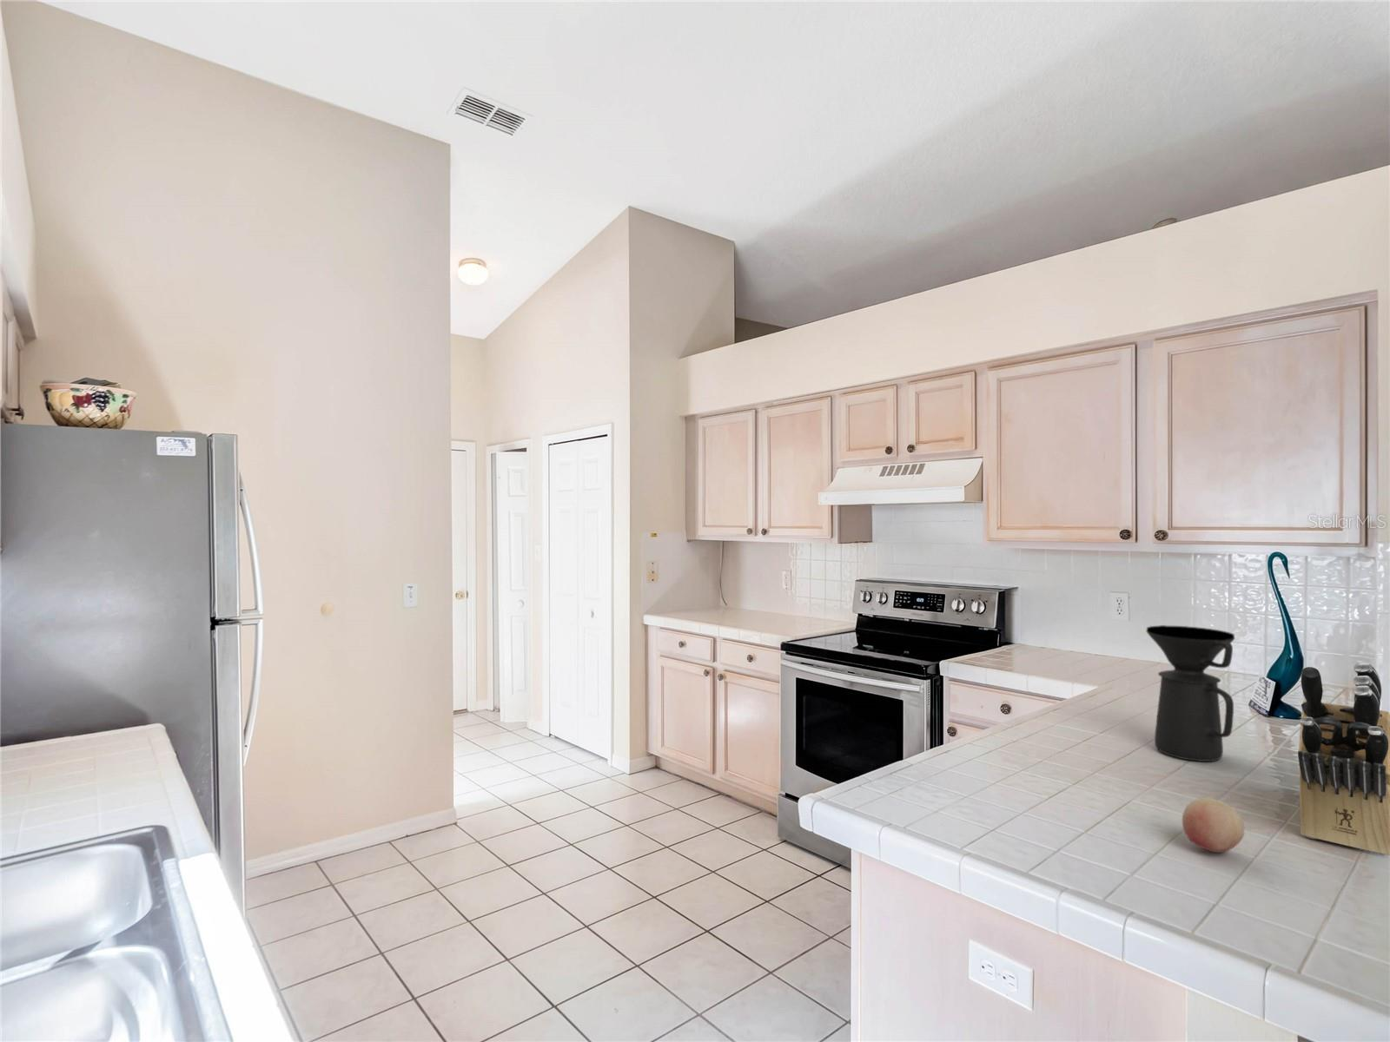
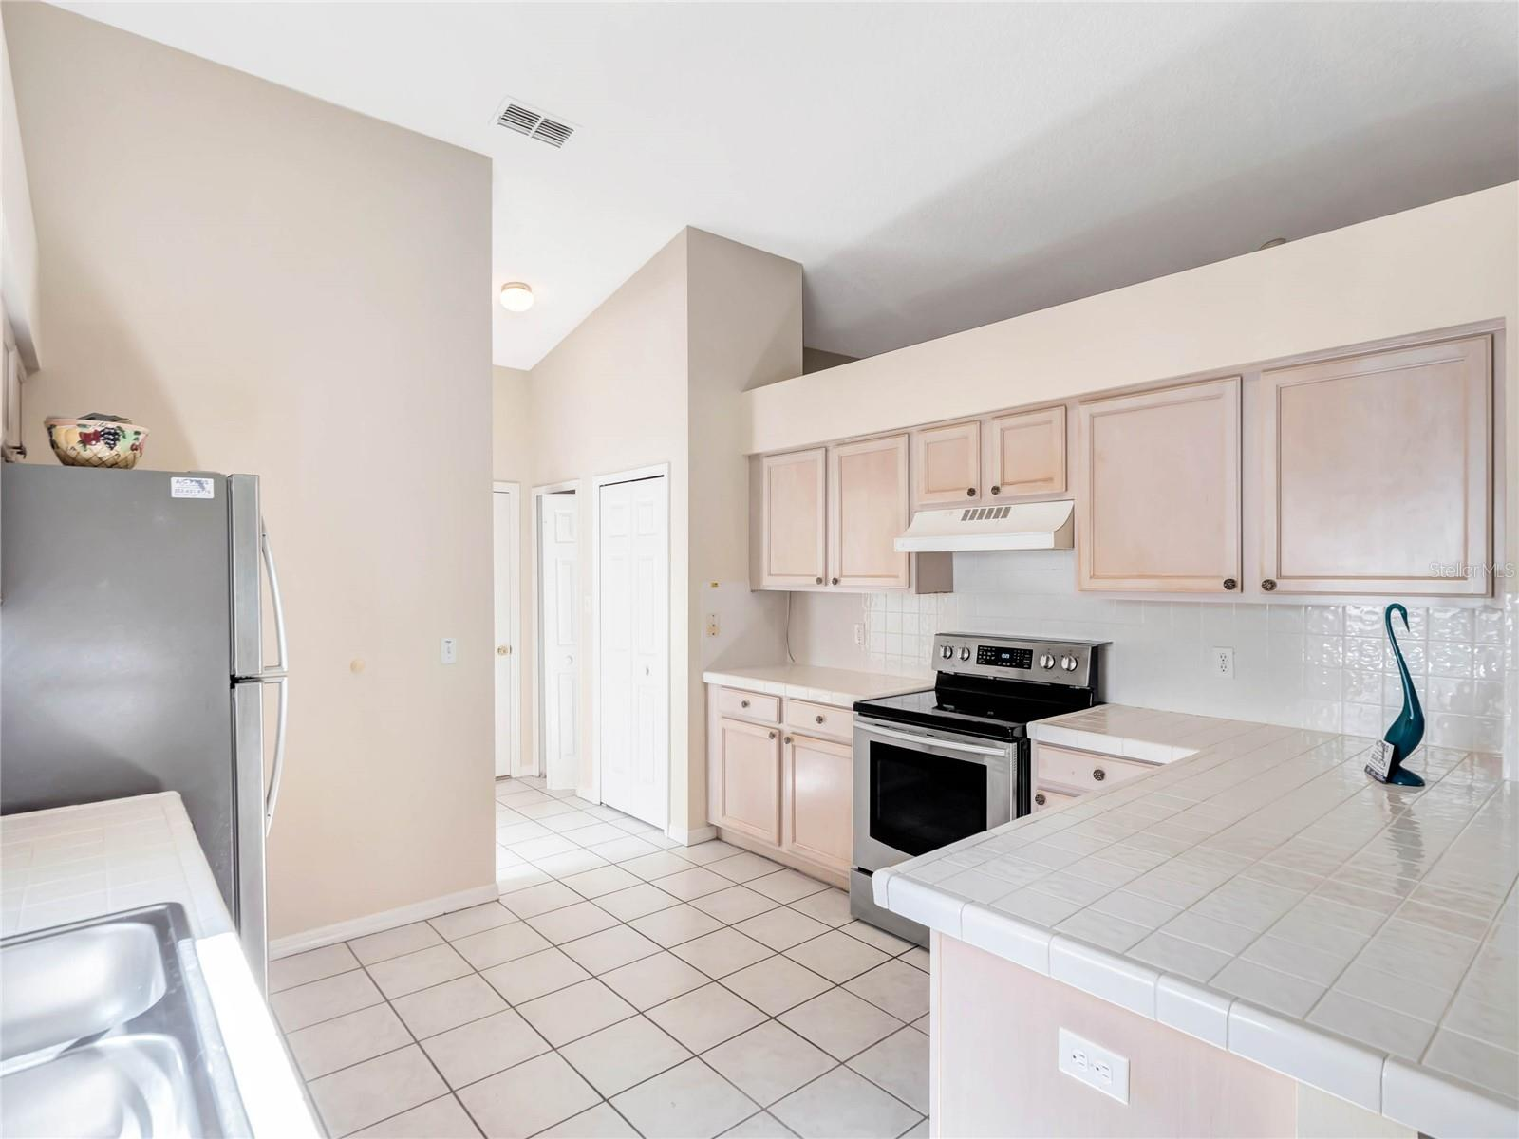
- fruit [1181,797,1244,854]
- coffee maker [1145,624,1237,763]
- knife block [1297,662,1390,856]
